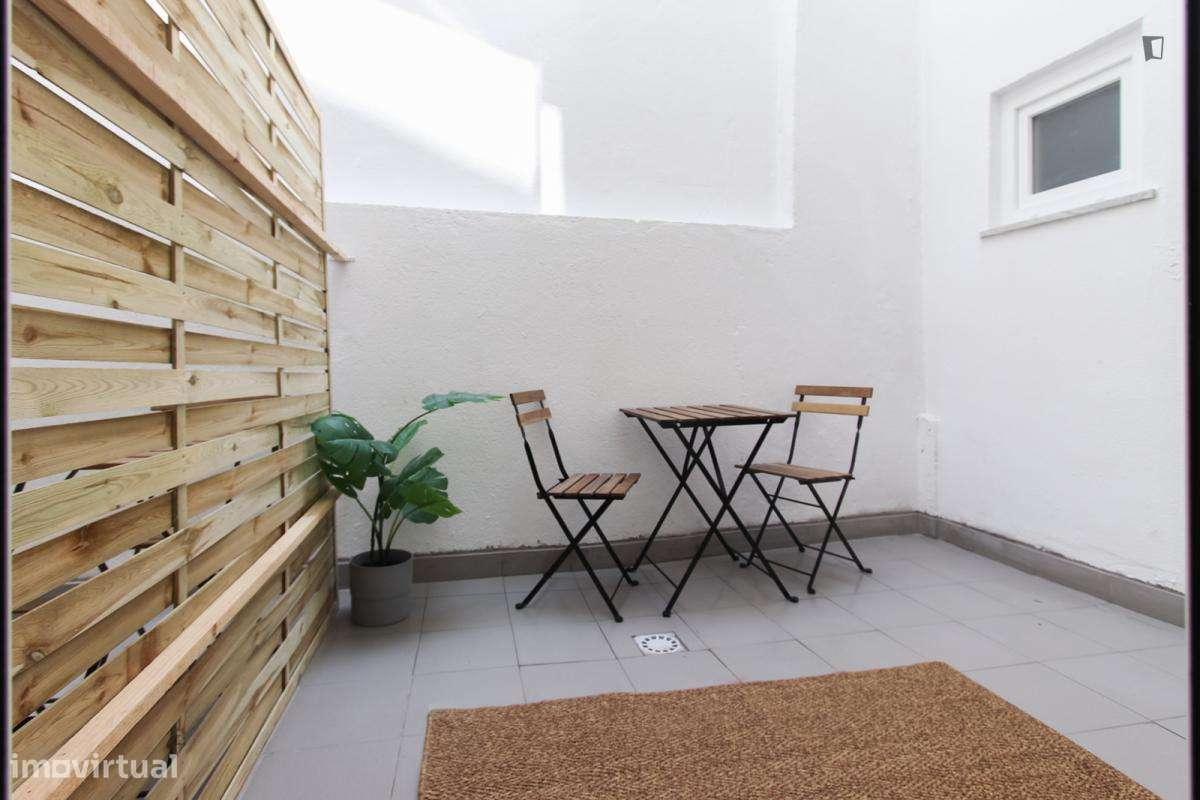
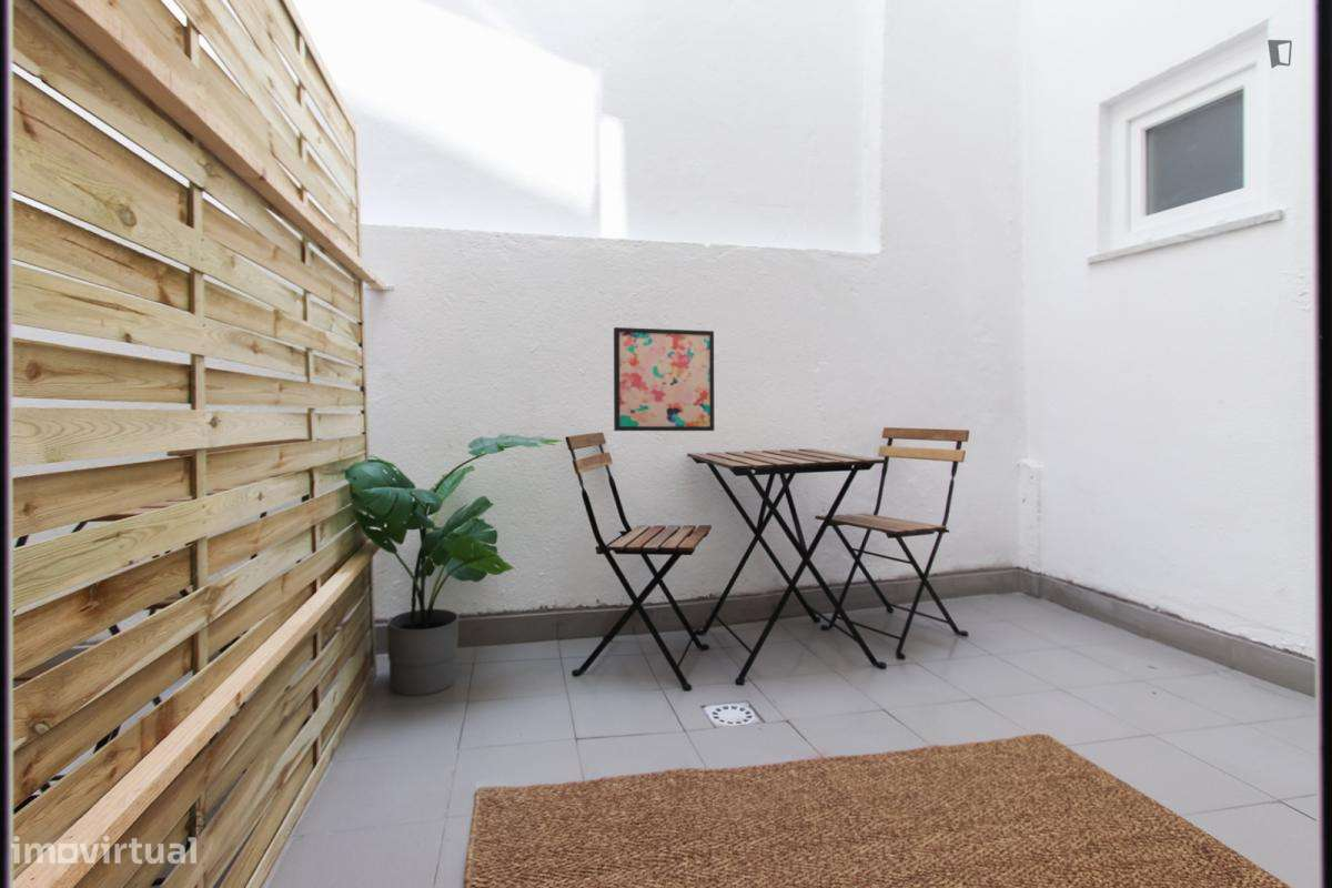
+ wall art [613,326,716,432]
